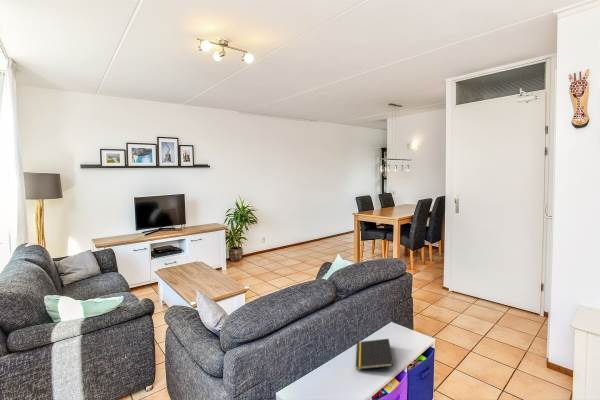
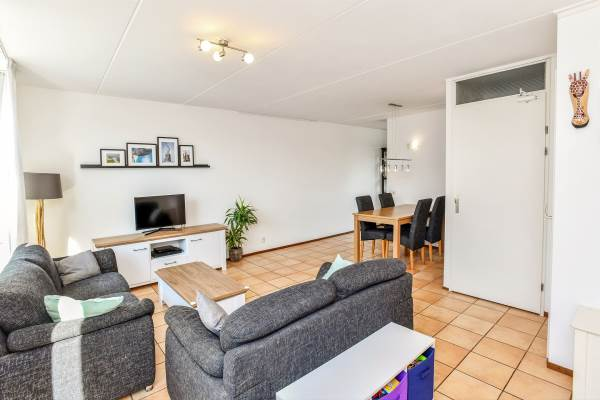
- notepad [355,338,394,371]
